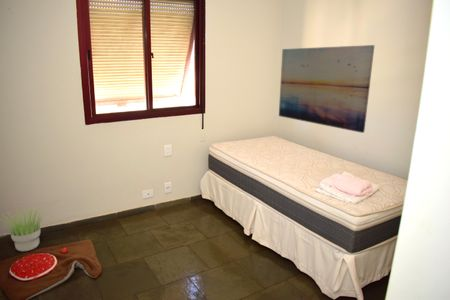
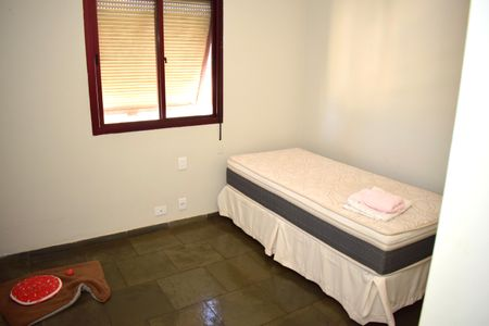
- potted plant [0,205,46,252]
- wall art [278,44,376,134]
